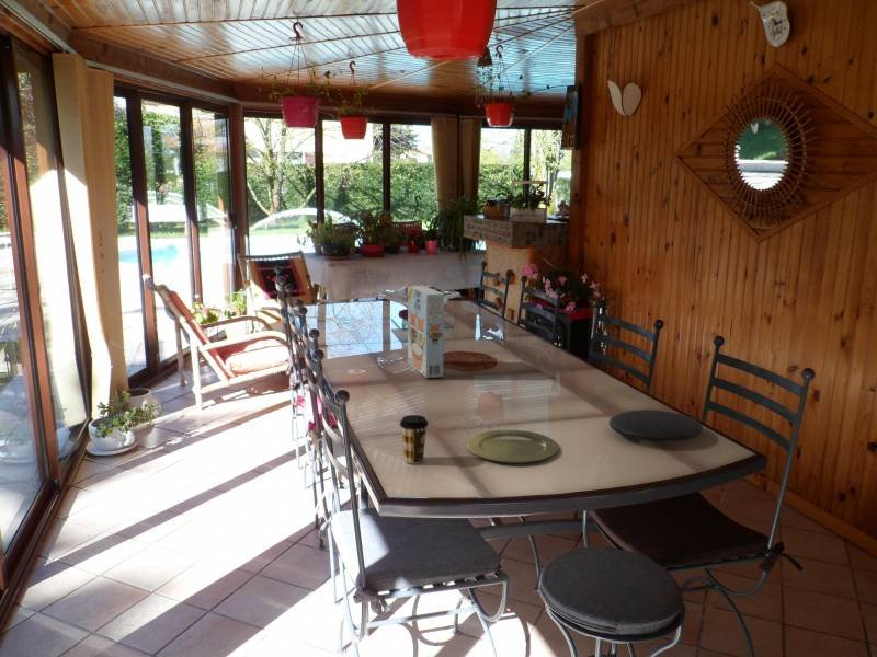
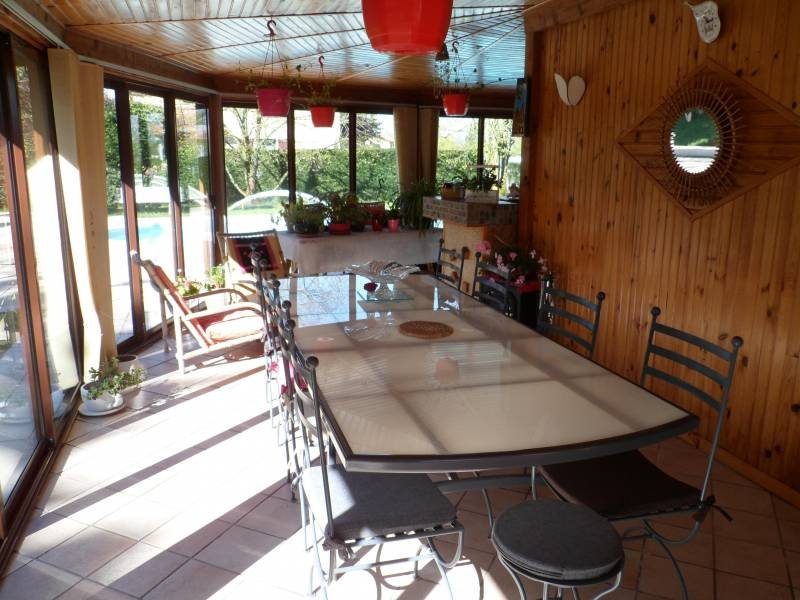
- plate [466,429,559,464]
- plate [608,408,705,443]
- cereal box [407,285,445,379]
- coffee cup [399,414,430,464]
